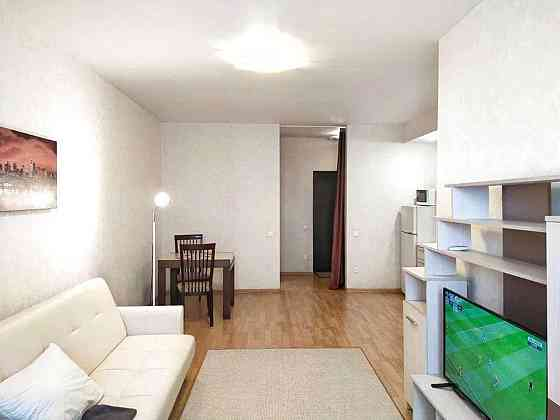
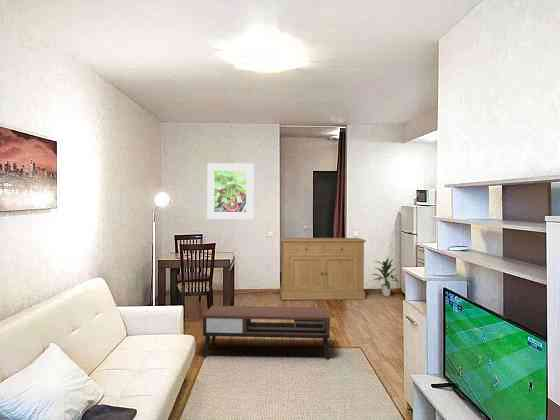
+ coffee table [202,305,331,360]
+ sideboard [279,237,367,301]
+ indoor plant [371,257,400,297]
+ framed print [206,162,254,220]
